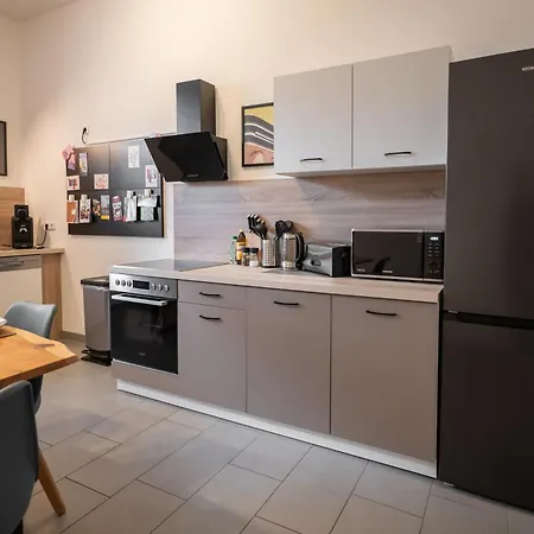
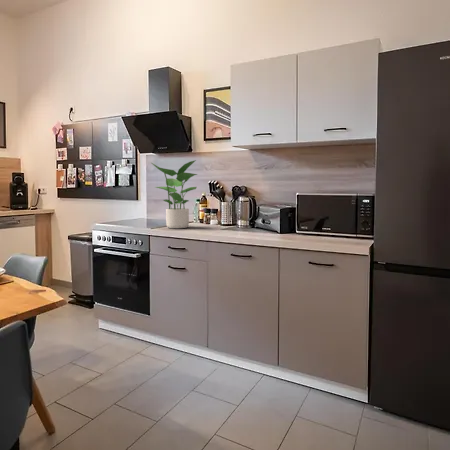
+ potted plant [151,159,199,229]
